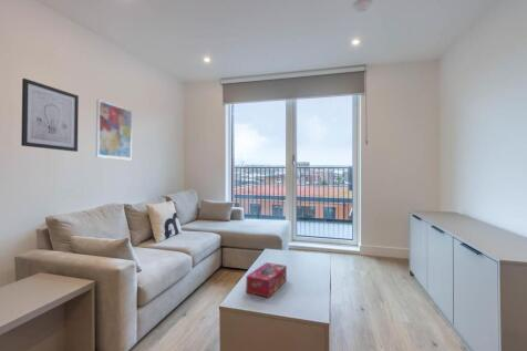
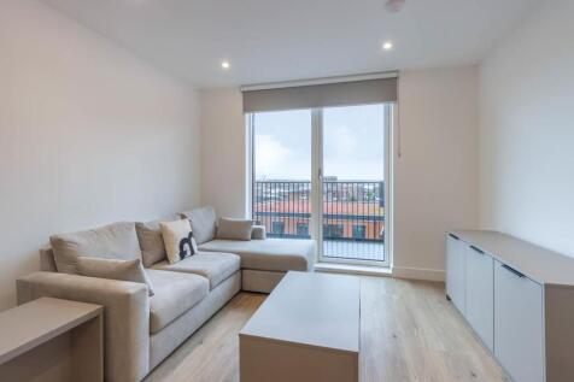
- wall art [95,99,133,161]
- wall art [20,78,80,153]
- tissue box [245,261,288,299]
